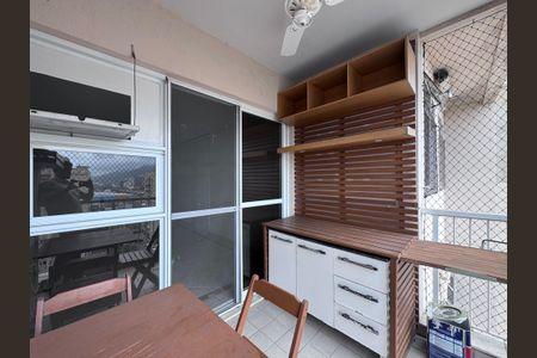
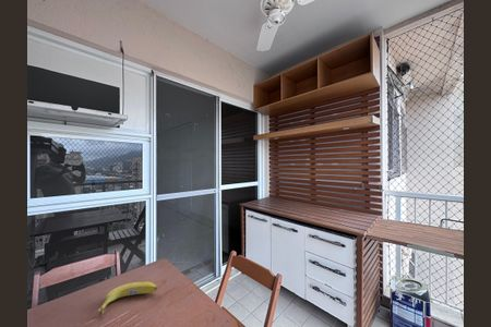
+ fruit [97,281,158,317]
